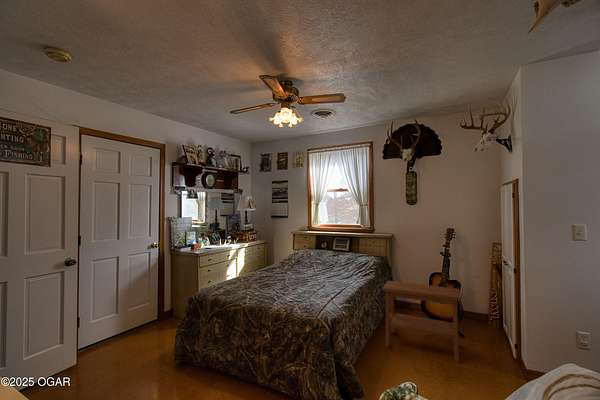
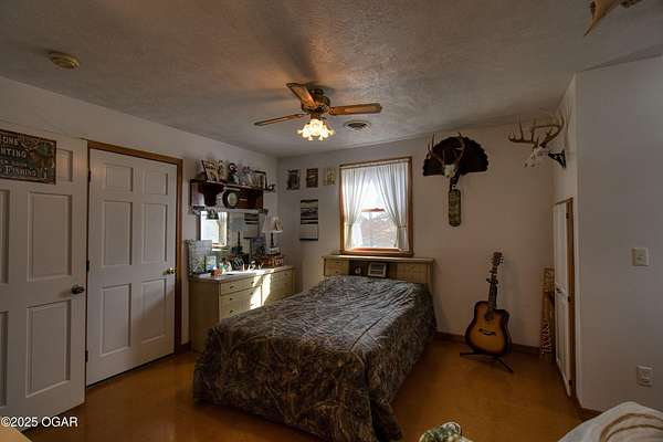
- side table [381,280,462,364]
